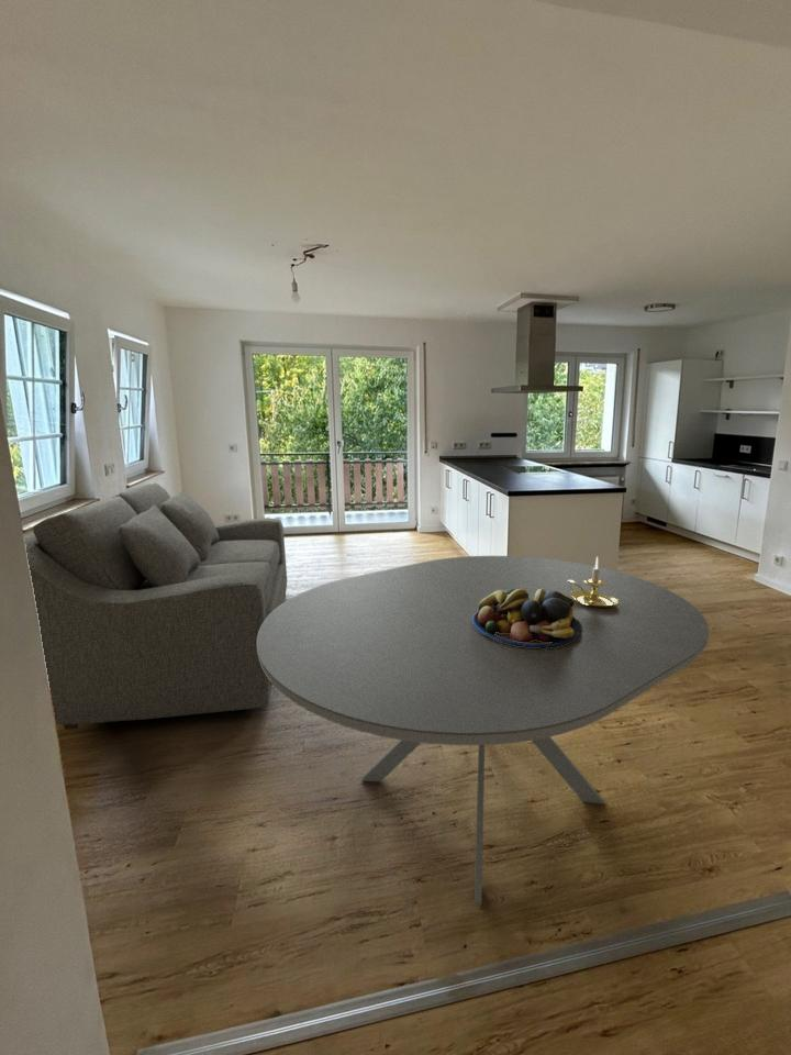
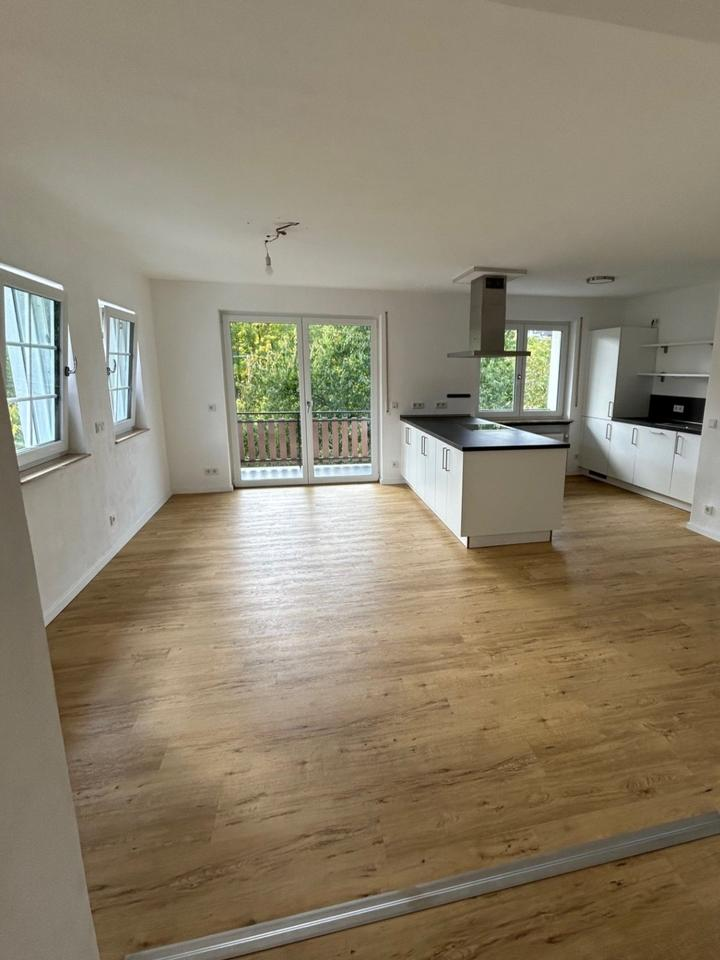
- dining table [257,555,710,904]
- fruit bowl [472,588,582,648]
- sofa [24,482,288,731]
- candle holder [567,555,619,609]
